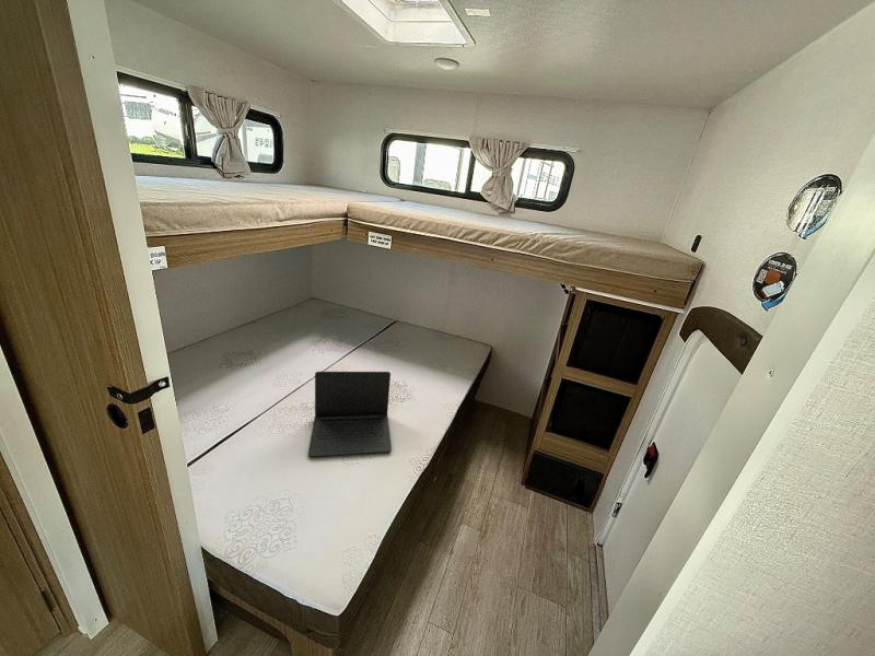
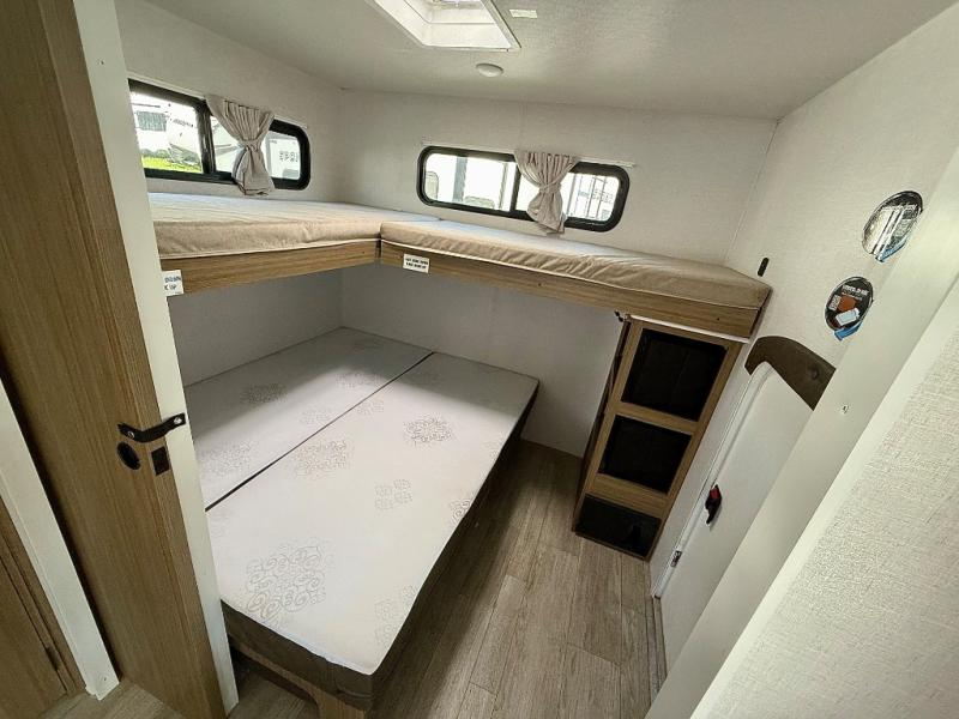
- laptop [307,371,393,458]
